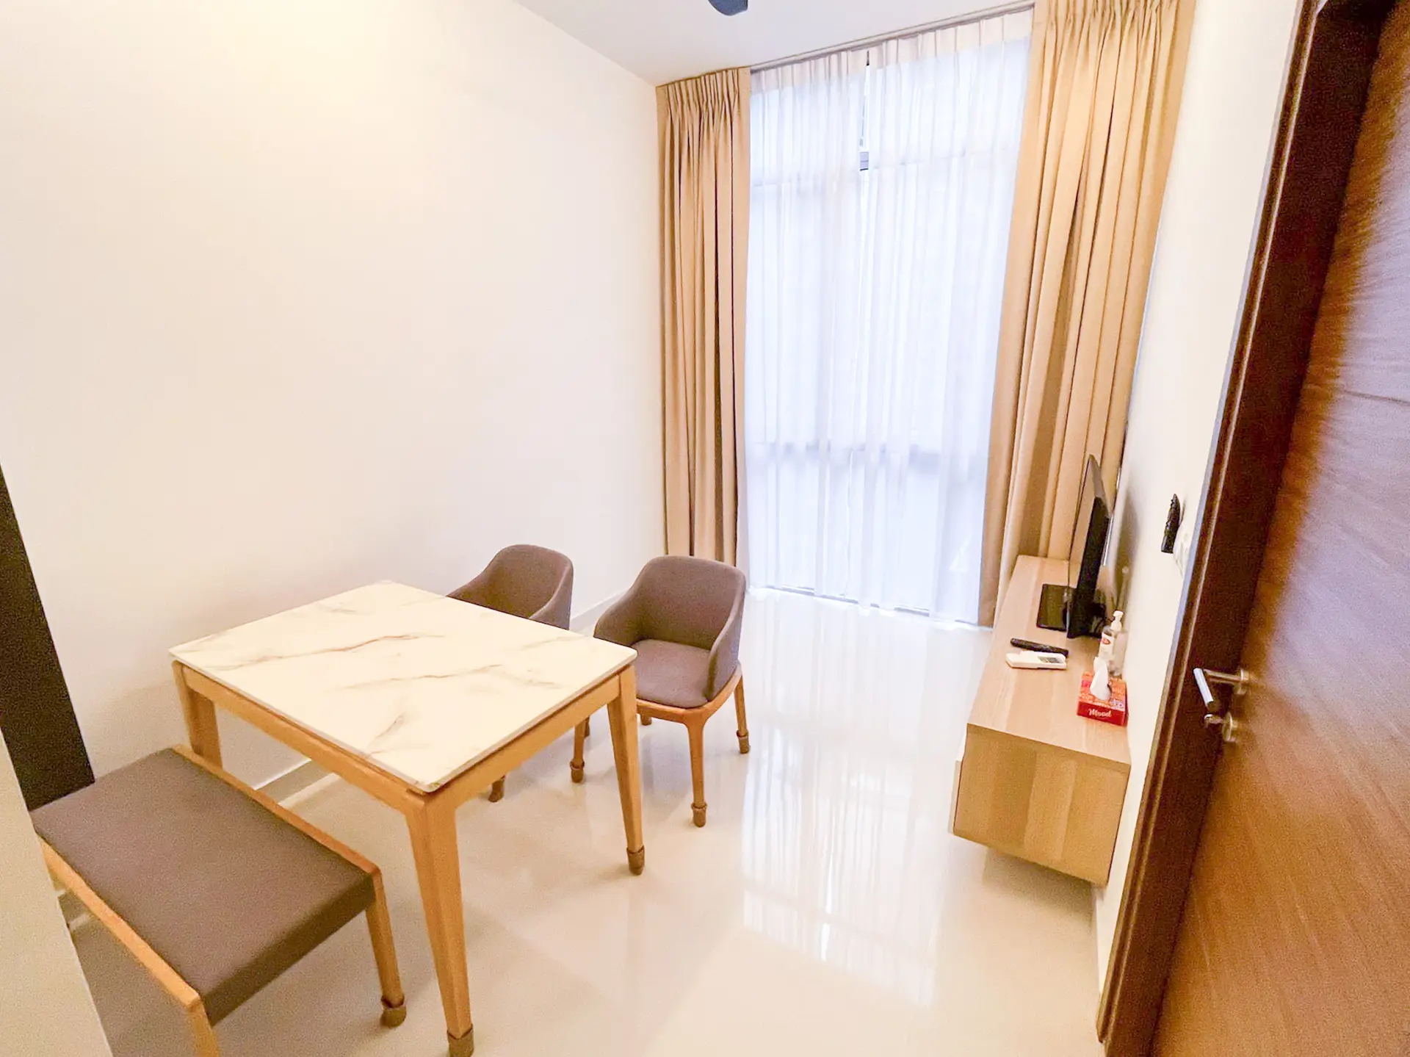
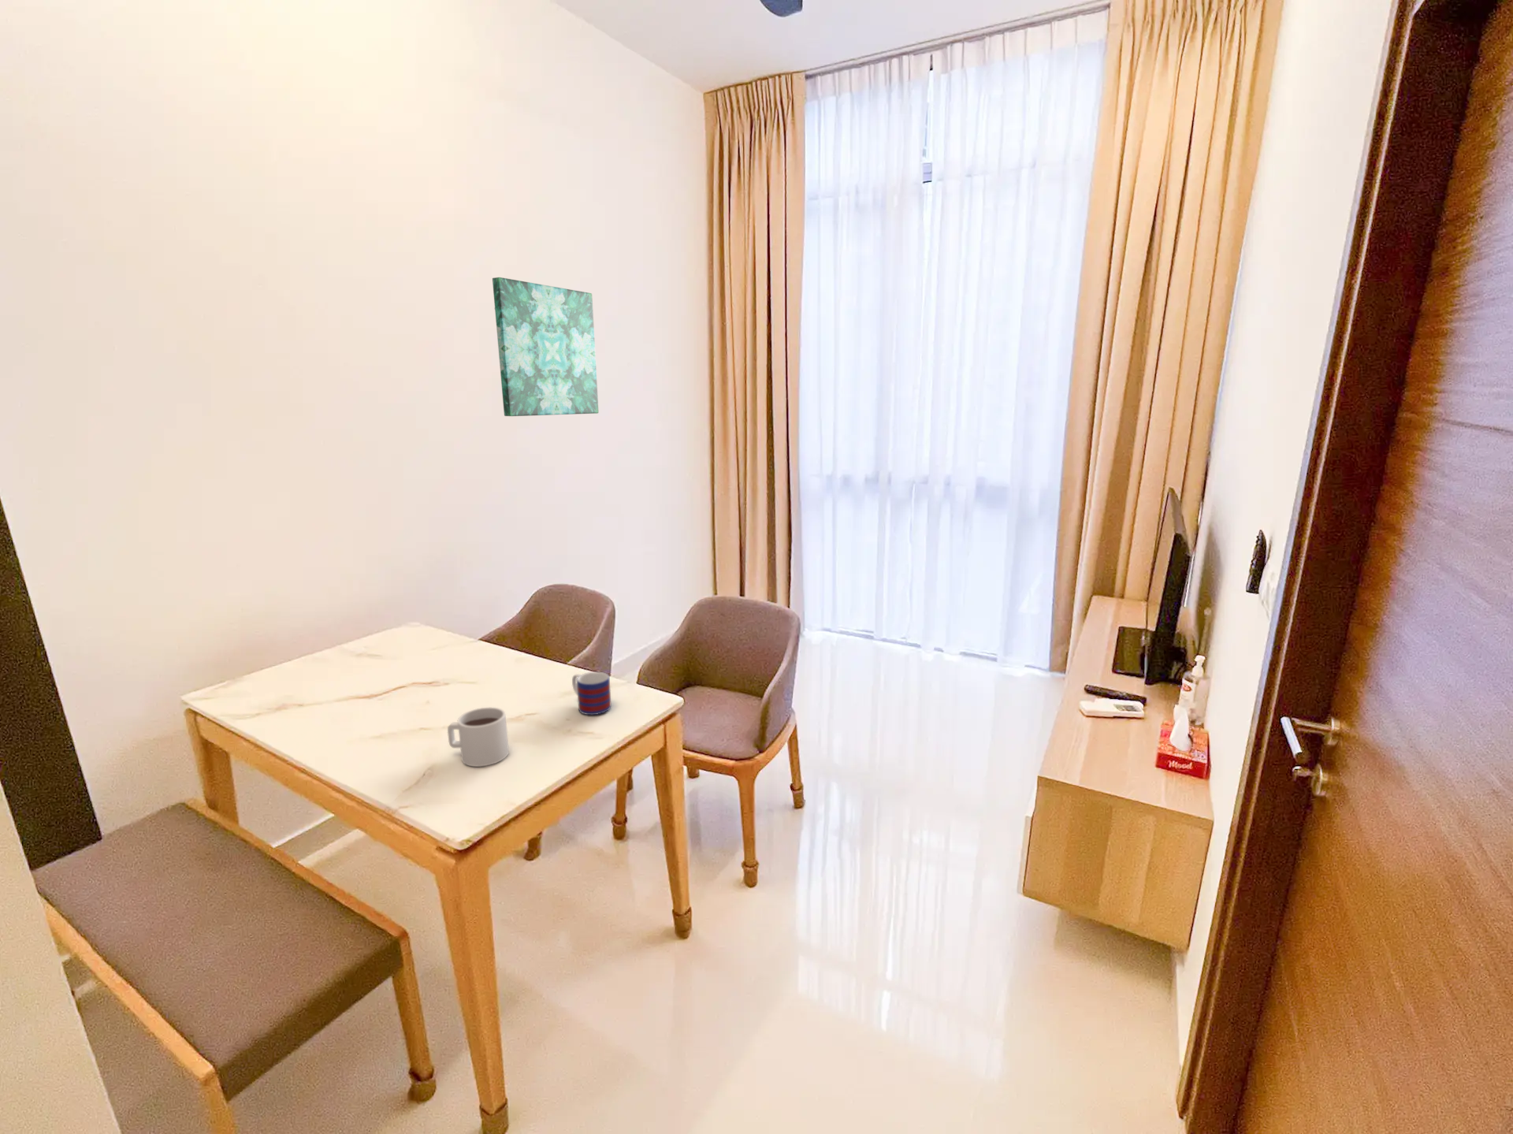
+ mug [572,672,612,716]
+ mug [447,706,510,767]
+ wall art [492,276,599,417]
